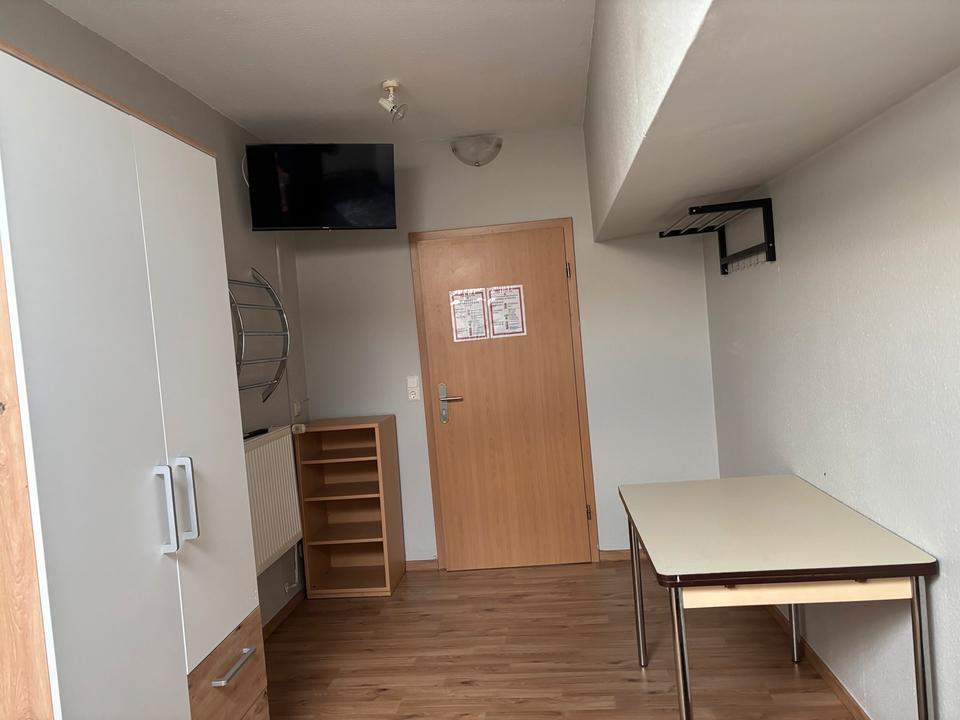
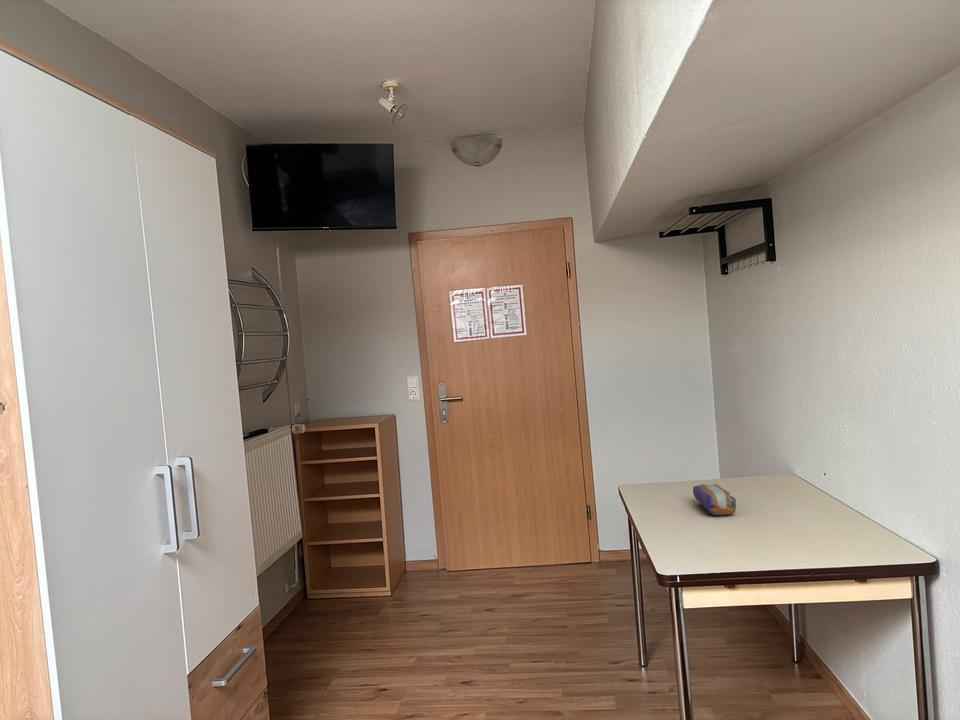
+ pencil case [692,483,737,517]
